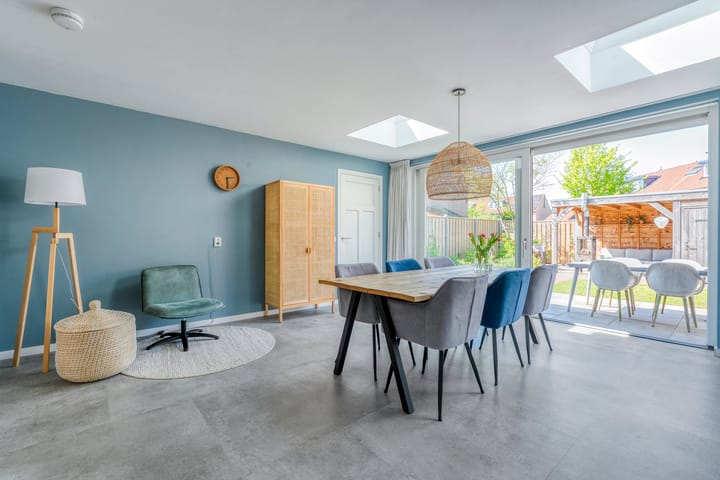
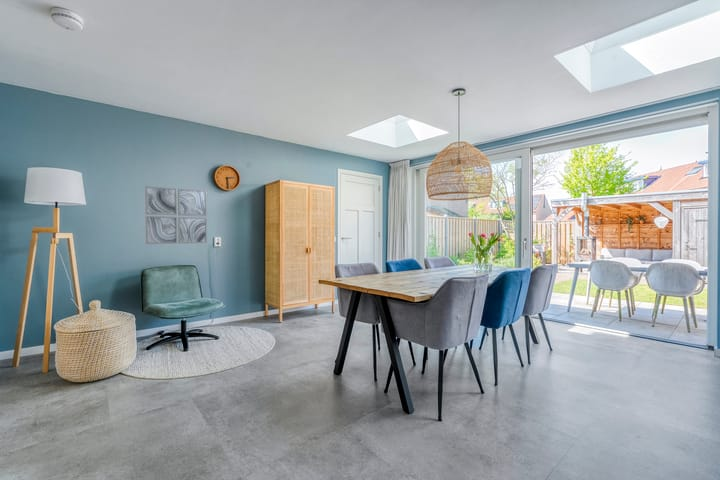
+ wall art [144,185,208,245]
